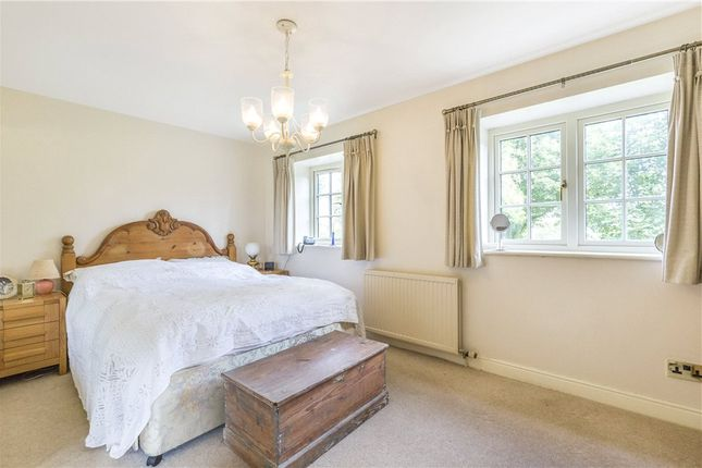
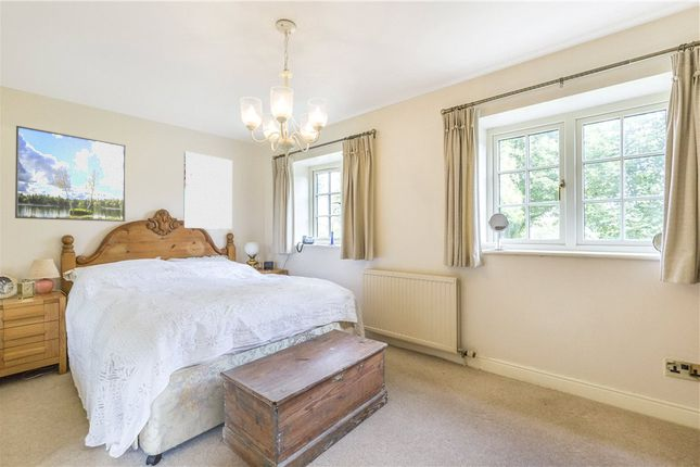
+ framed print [14,125,127,223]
+ wall art [182,151,233,230]
